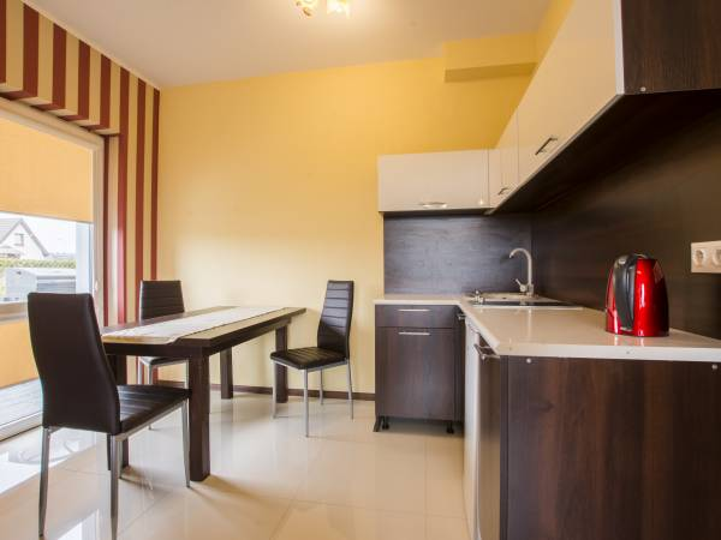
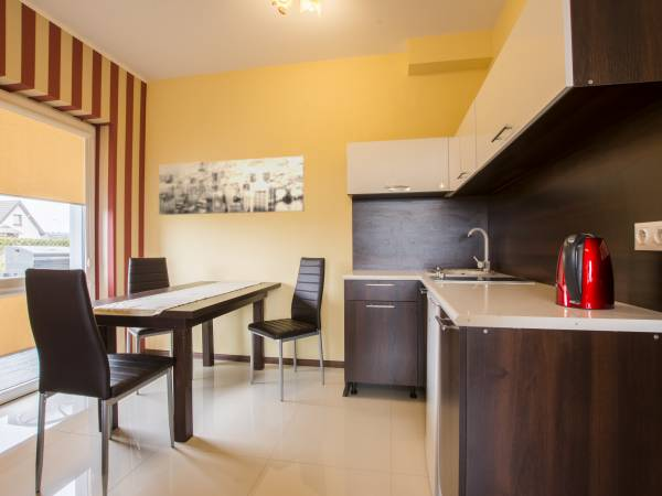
+ wall art [158,155,305,216]
